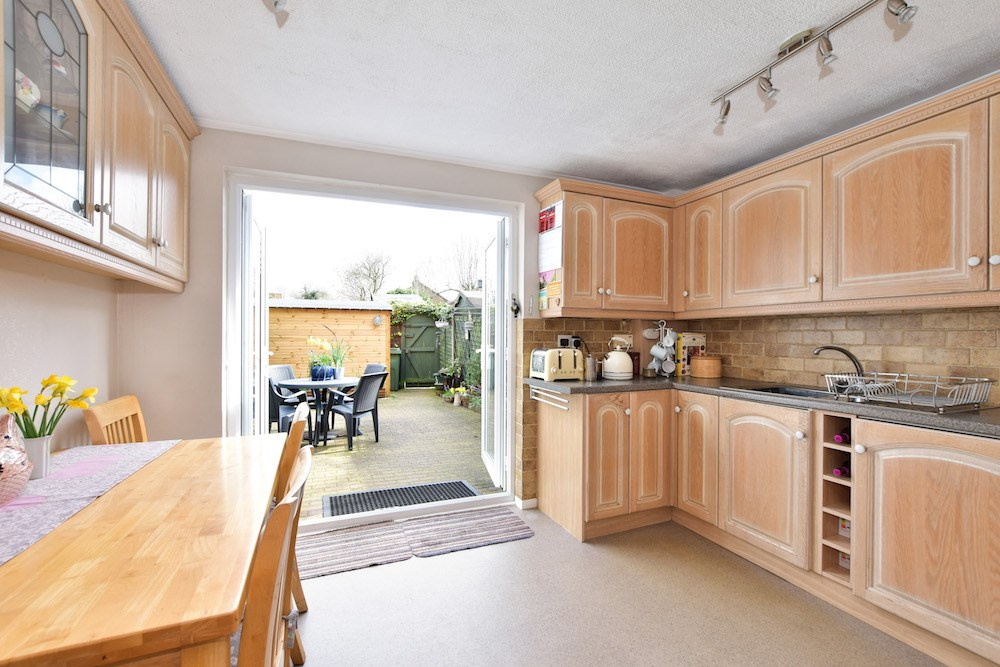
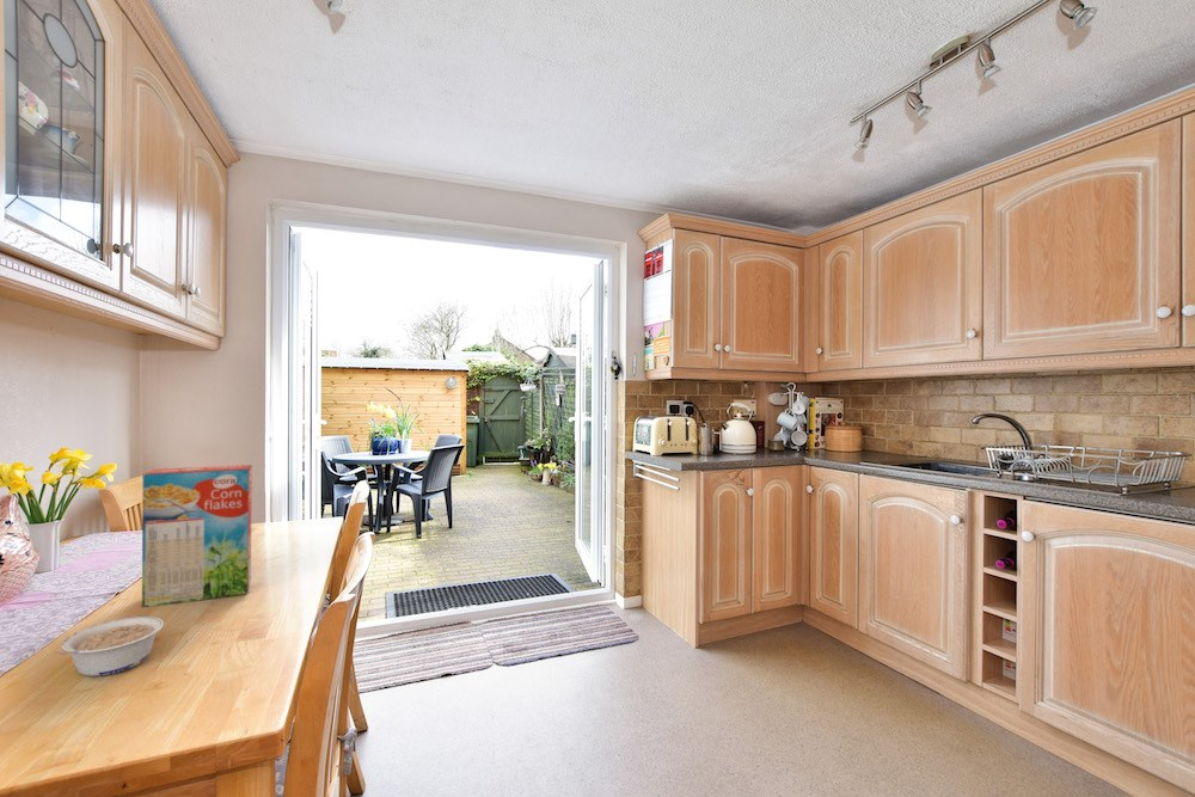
+ legume [54,615,165,678]
+ cereal box [141,464,253,608]
